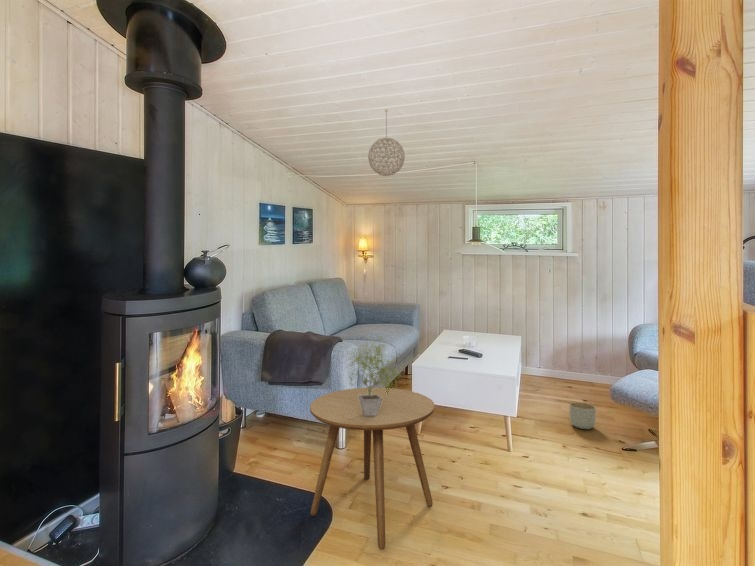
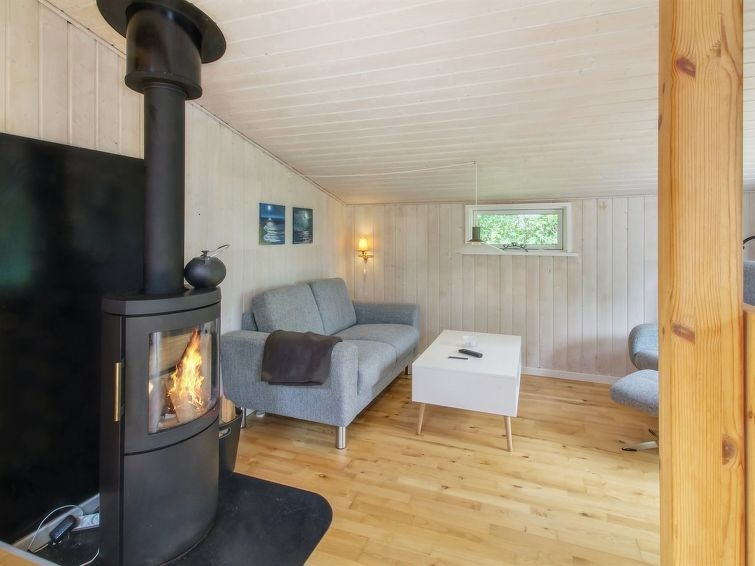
- potted plant [342,335,403,416]
- side table [309,386,436,551]
- pendant light [367,108,406,177]
- planter [568,401,597,430]
